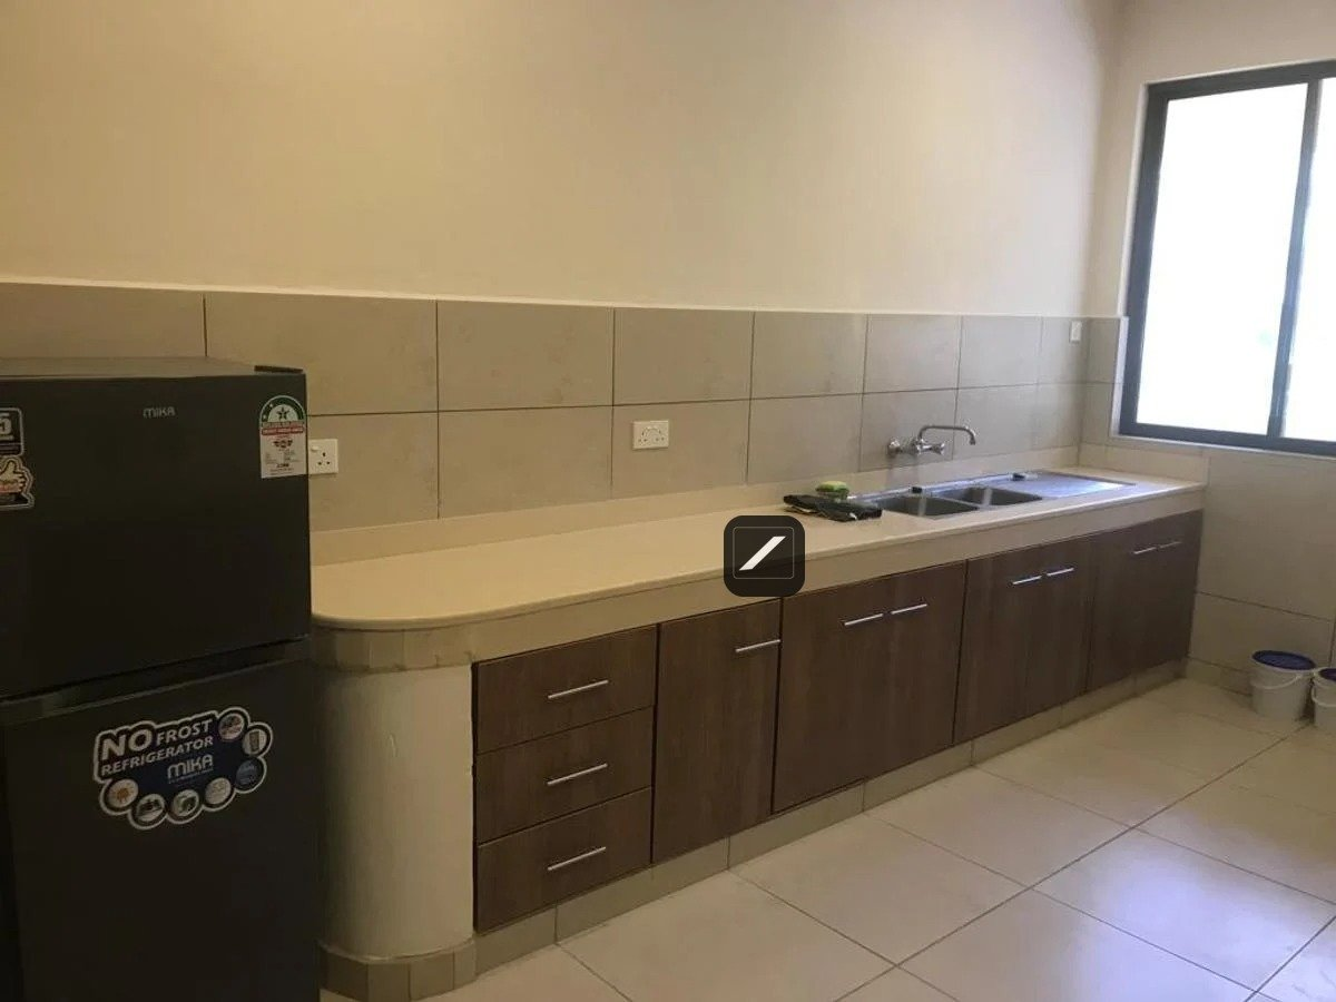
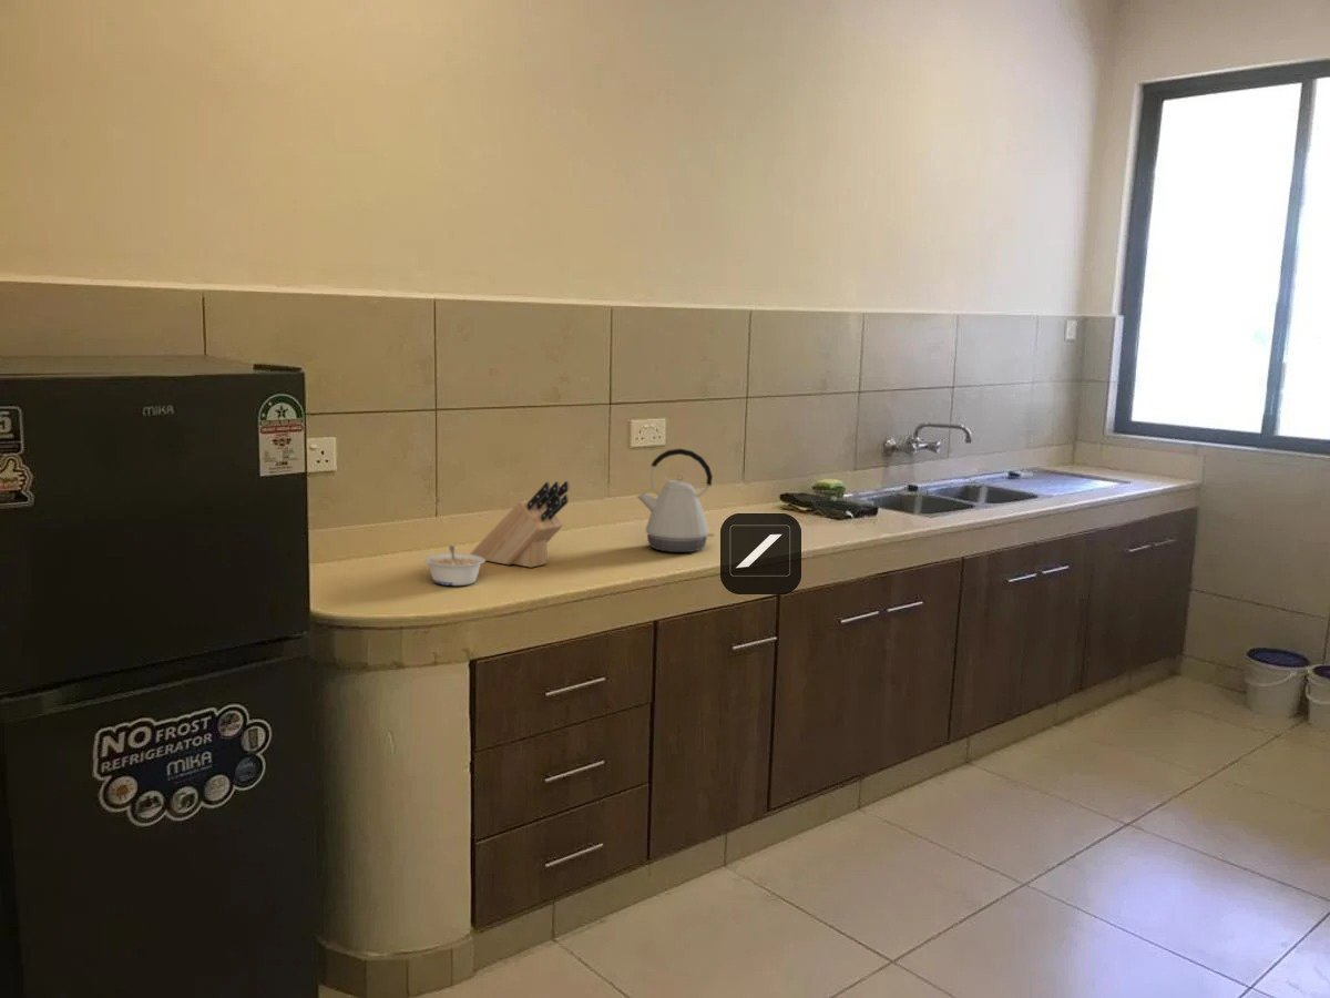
+ knife block [469,480,570,569]
+ legume [422,544,487,587]
+ kettle [636,448,716,553]
